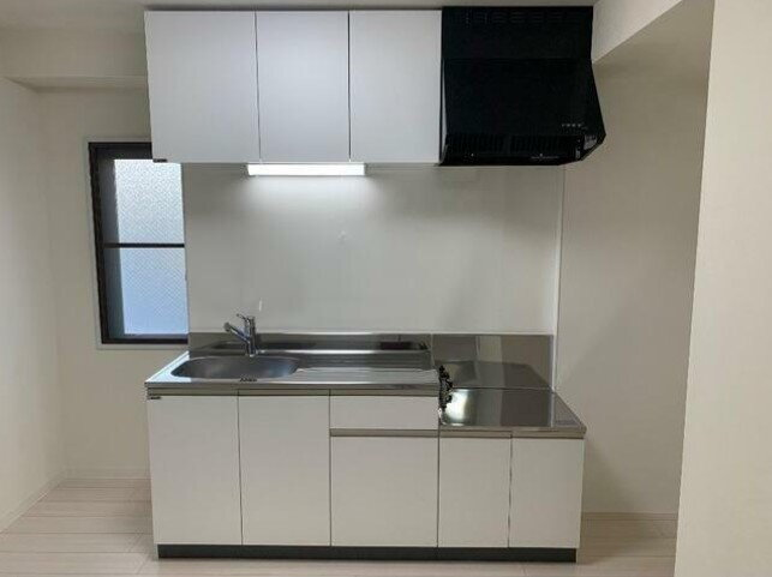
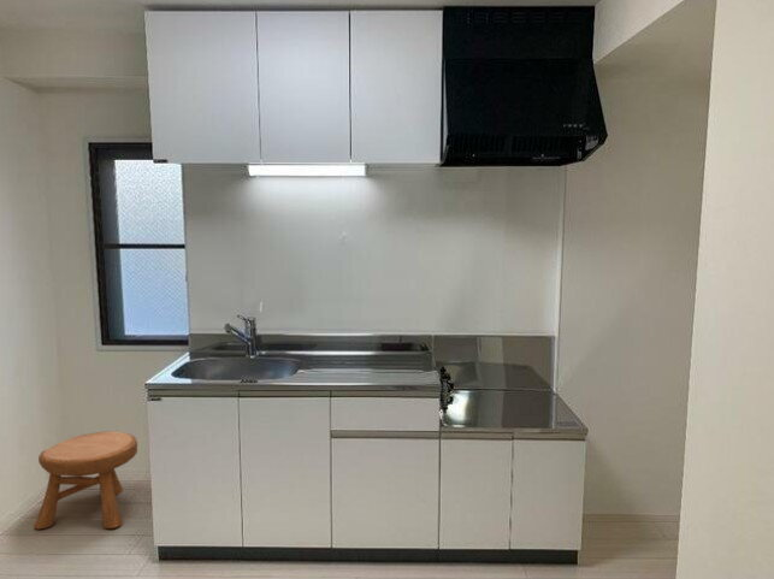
+ stool [33,430,138,530]
